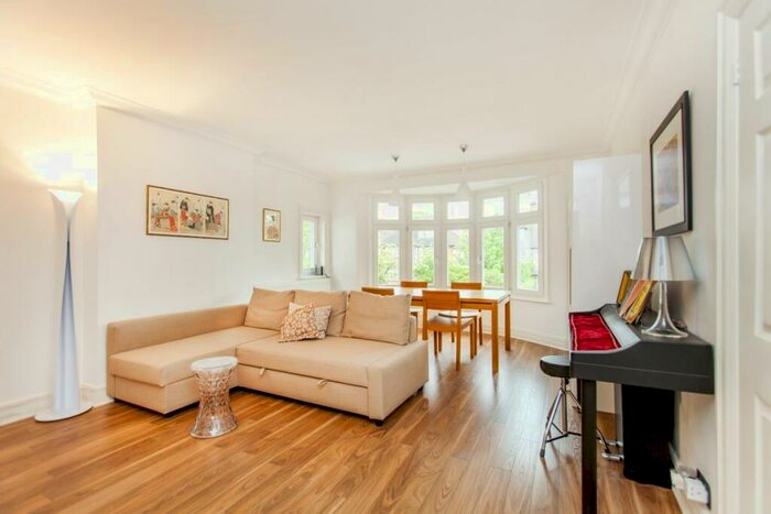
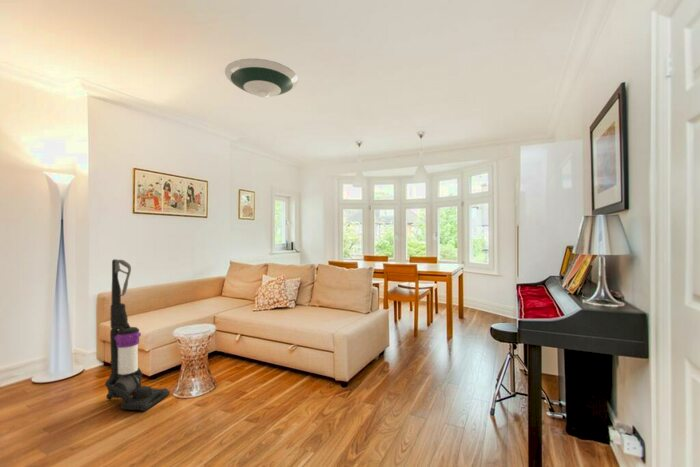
+ vacuum cleaner [104,258,171,412]
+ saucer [224,58,299,98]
